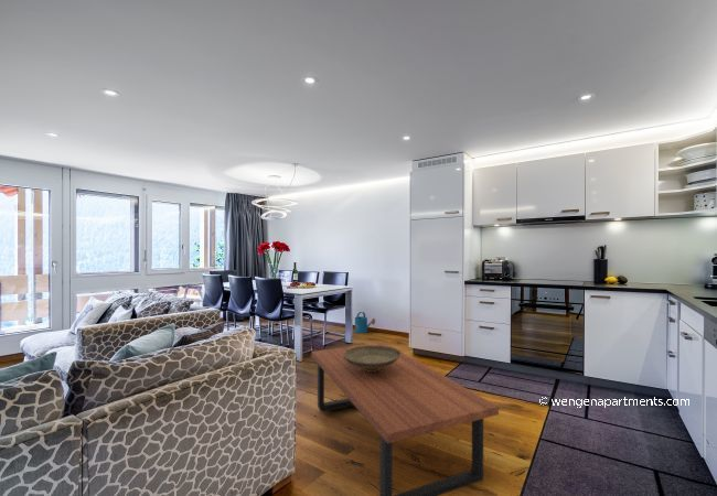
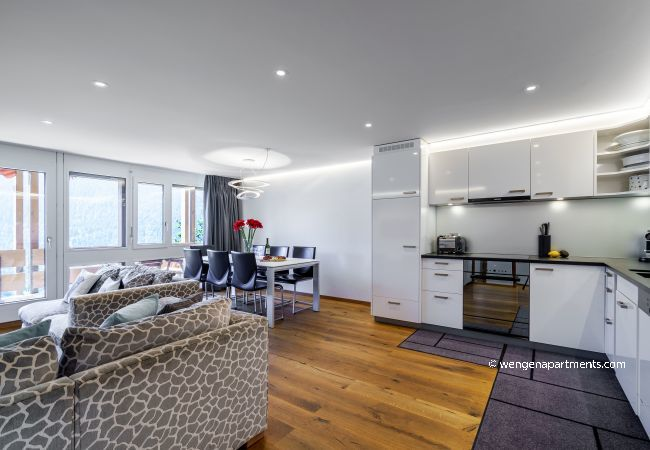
- coffee table [310,342,500,496]
- watering can [354,311,376,334]
- decorative bowl [343,346,400,371]
